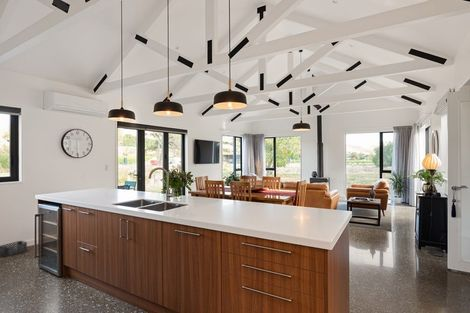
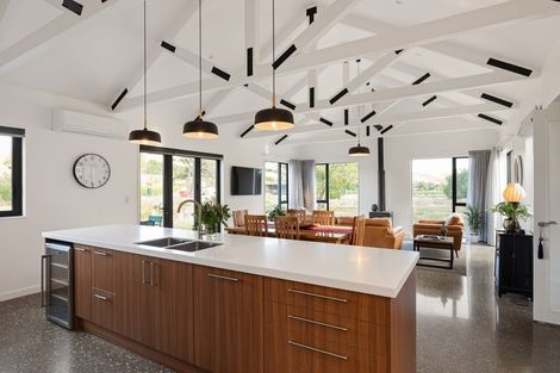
- storage bin [0,240,28,258]
